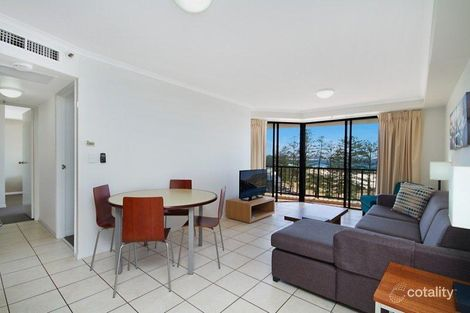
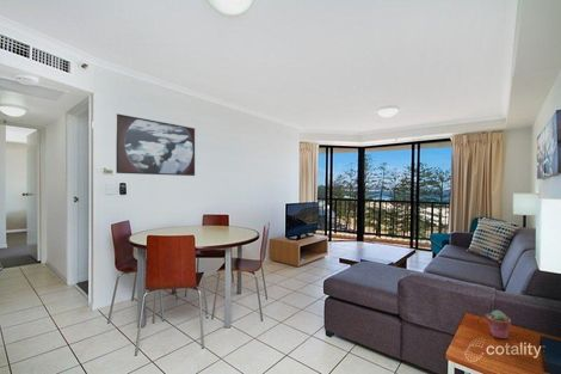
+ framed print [115,112,196,177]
+ potted succulent [485,309,512,341]
